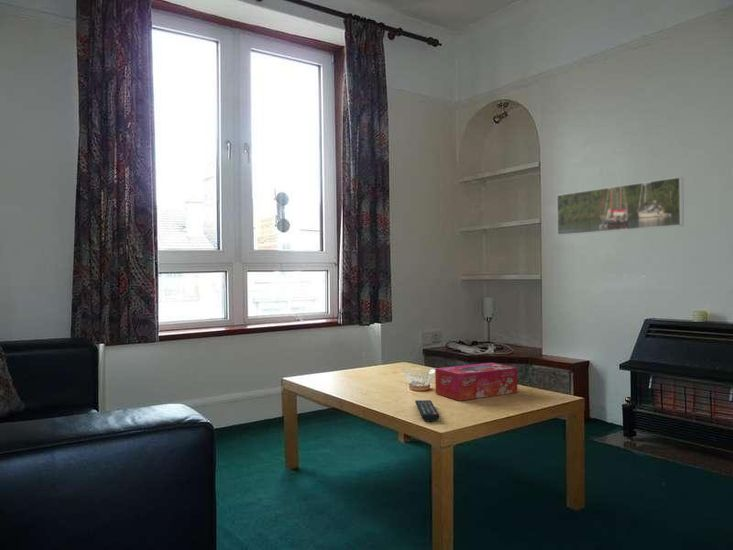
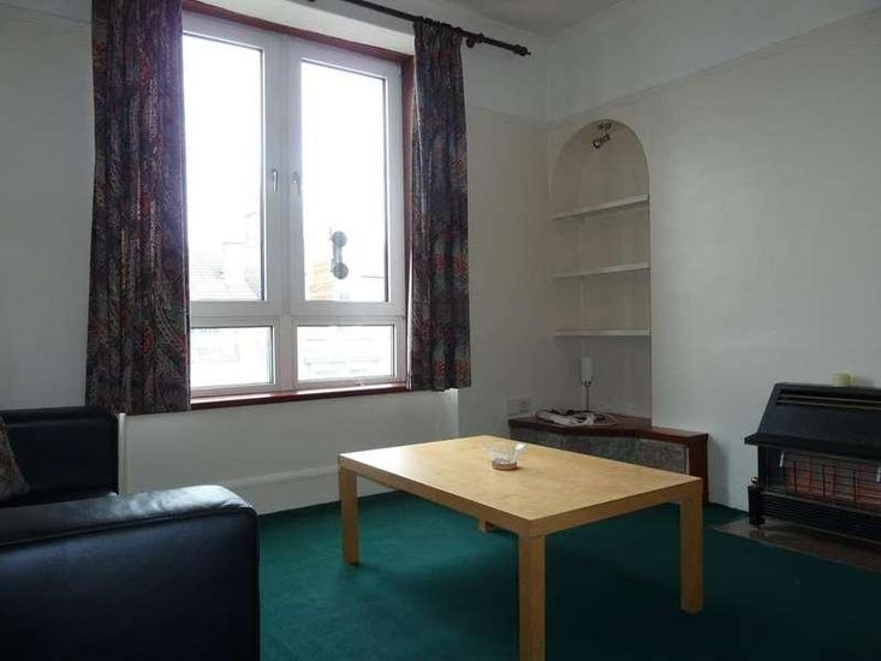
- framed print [556,176,685,236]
- remote control [414,399,440,422]
- tissue box [434,362,518,402]
